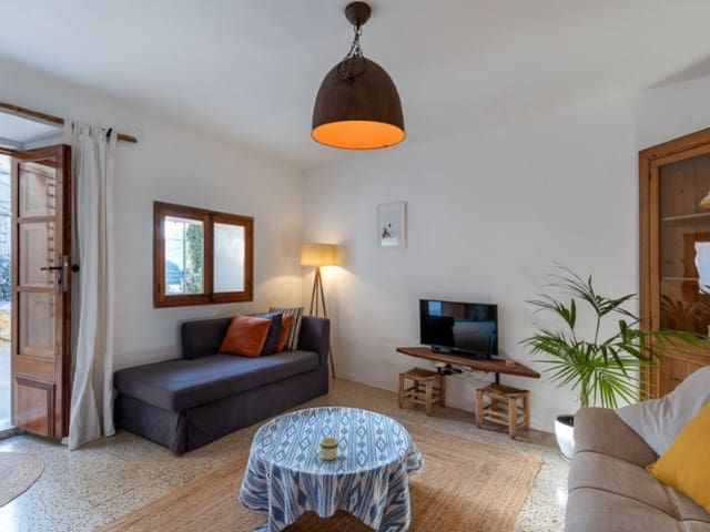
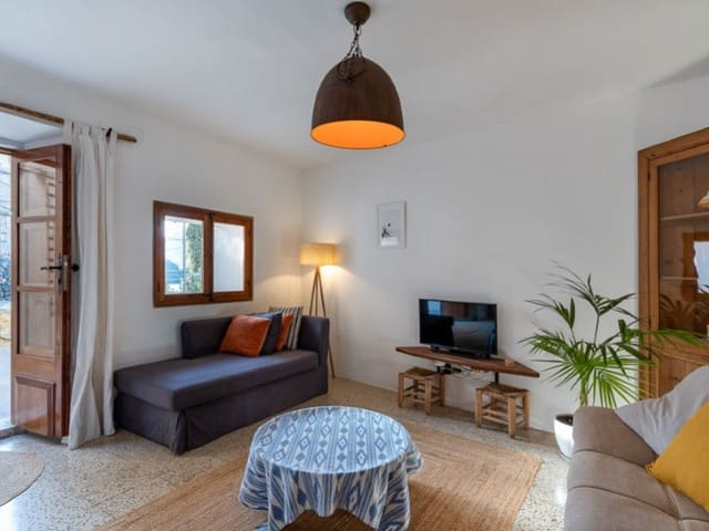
- mug [312,436,339,461]
